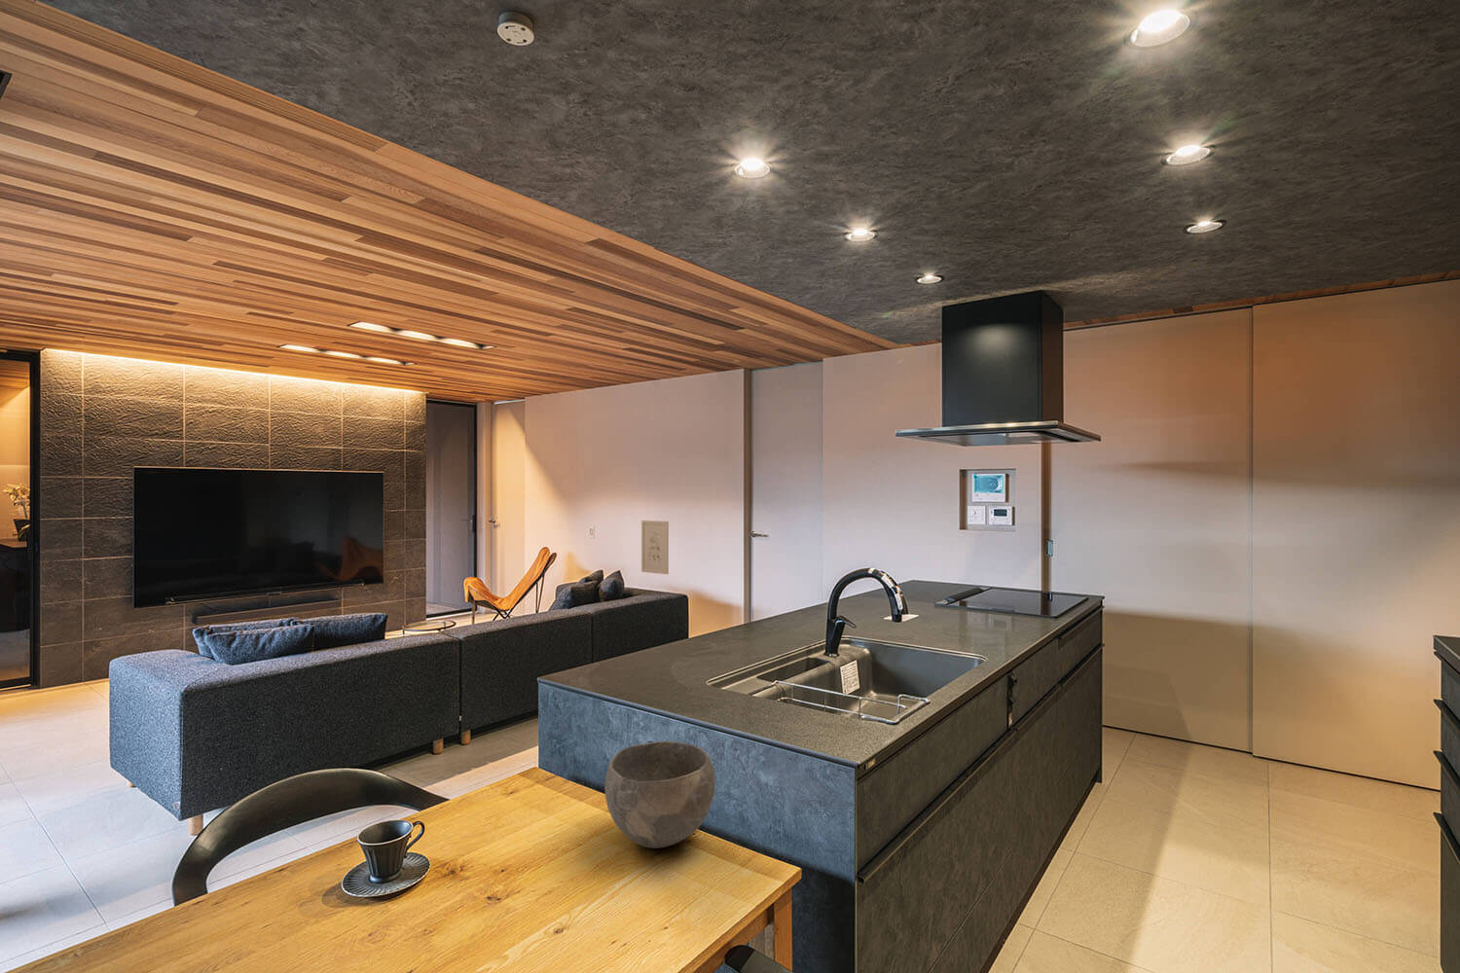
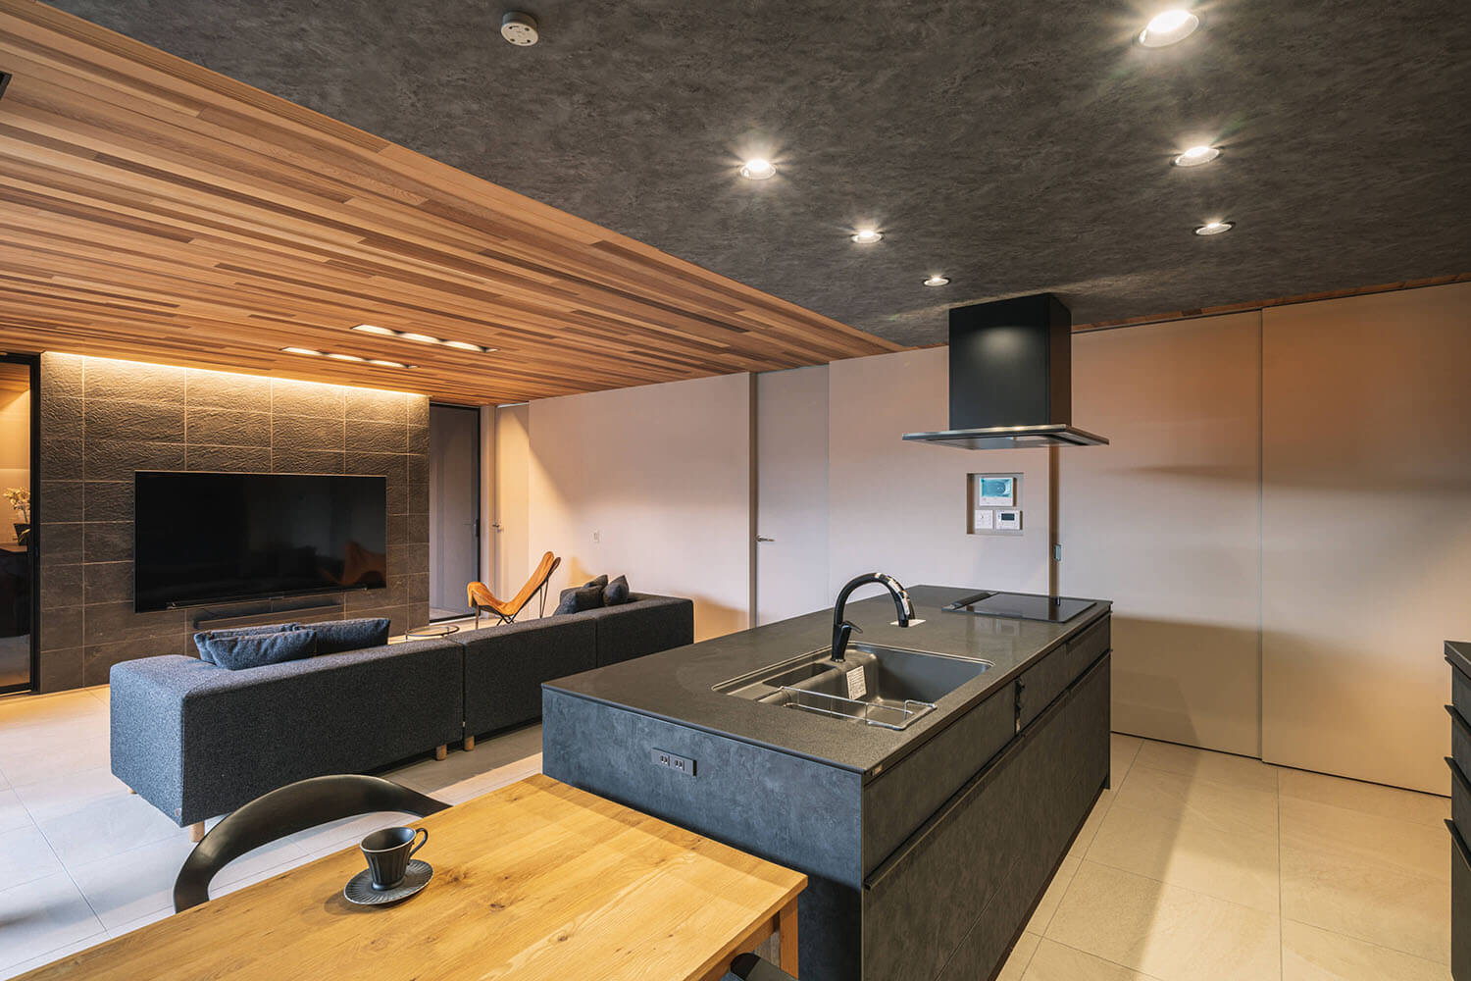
- bowl [604,741,716,849]
- wall art [641,519,669,576]
